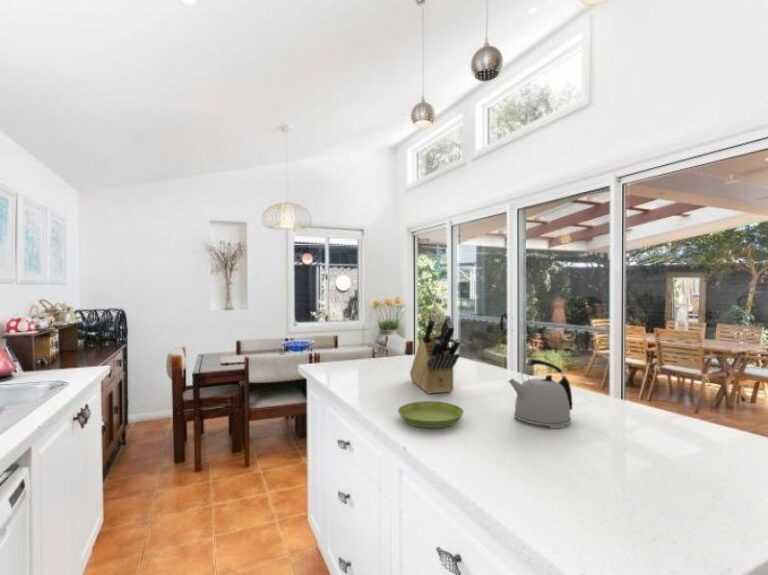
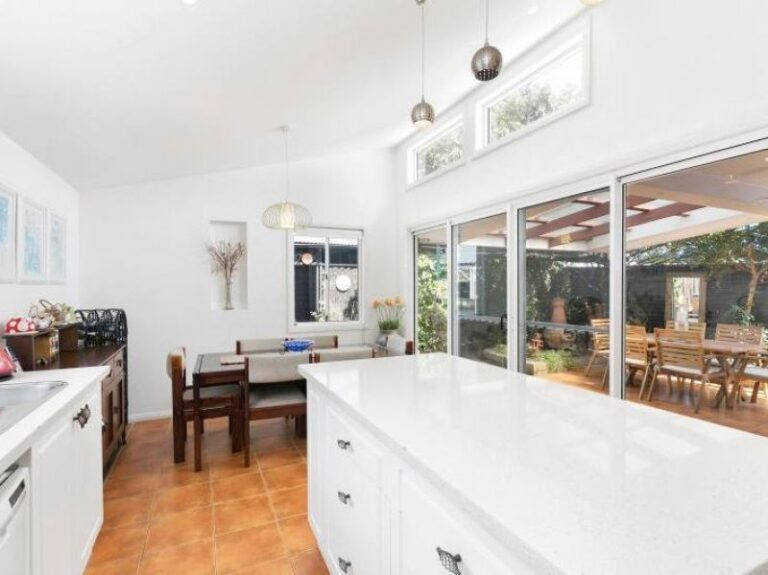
- saucer [397,400,465,429]
- kettle [507,358,573,429]
- knife block [409,314,461,395]
